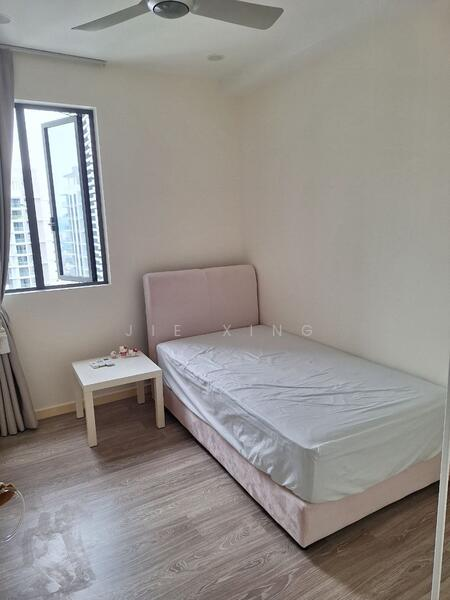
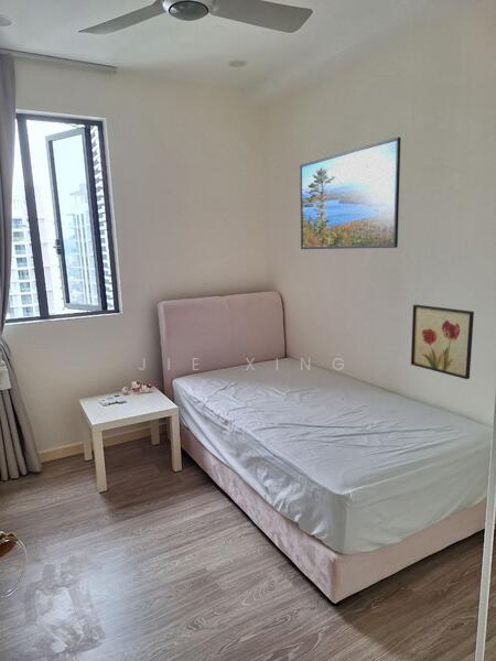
+ wall art [410,304,475,380]
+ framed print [299,136,402,250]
